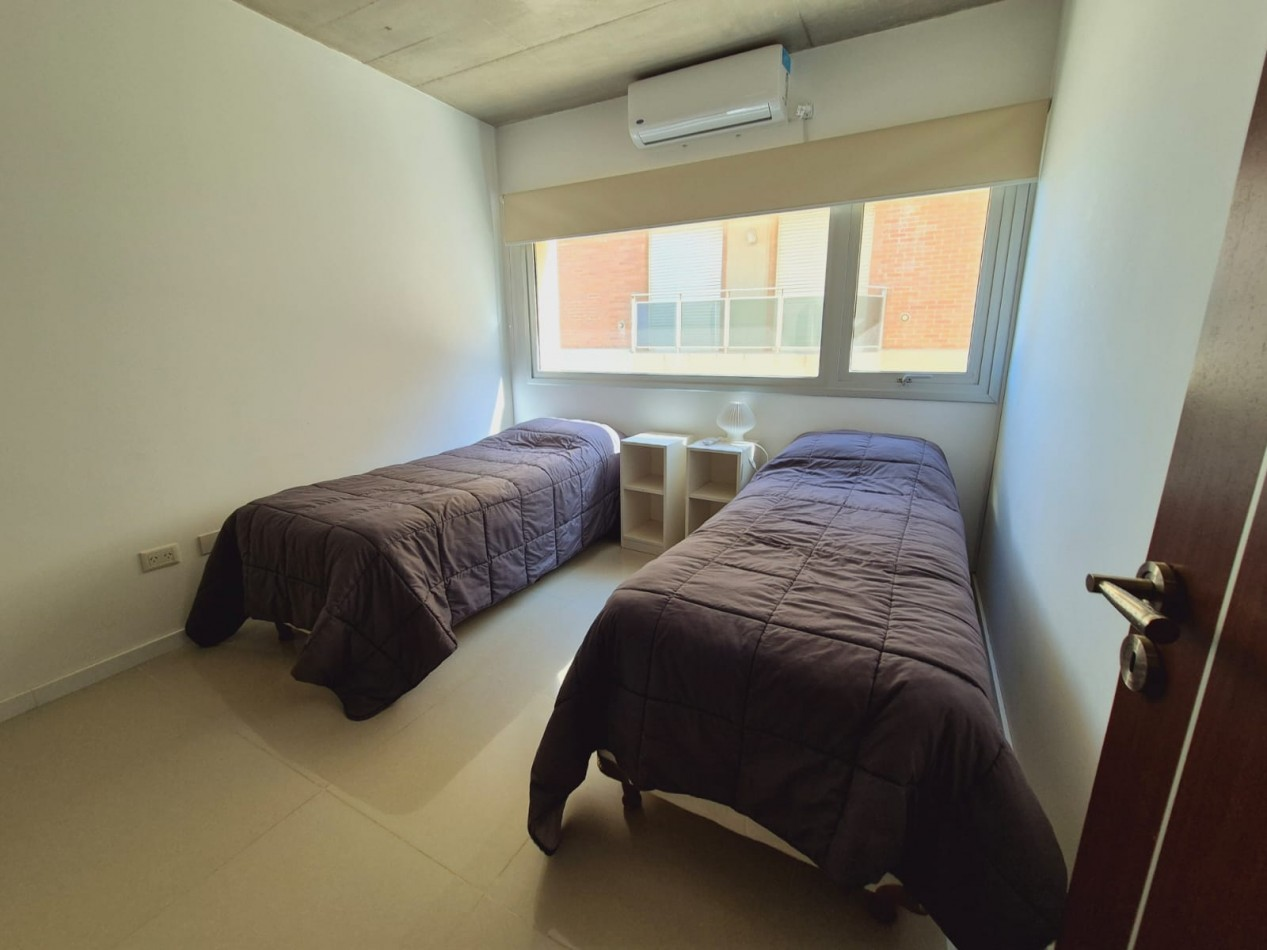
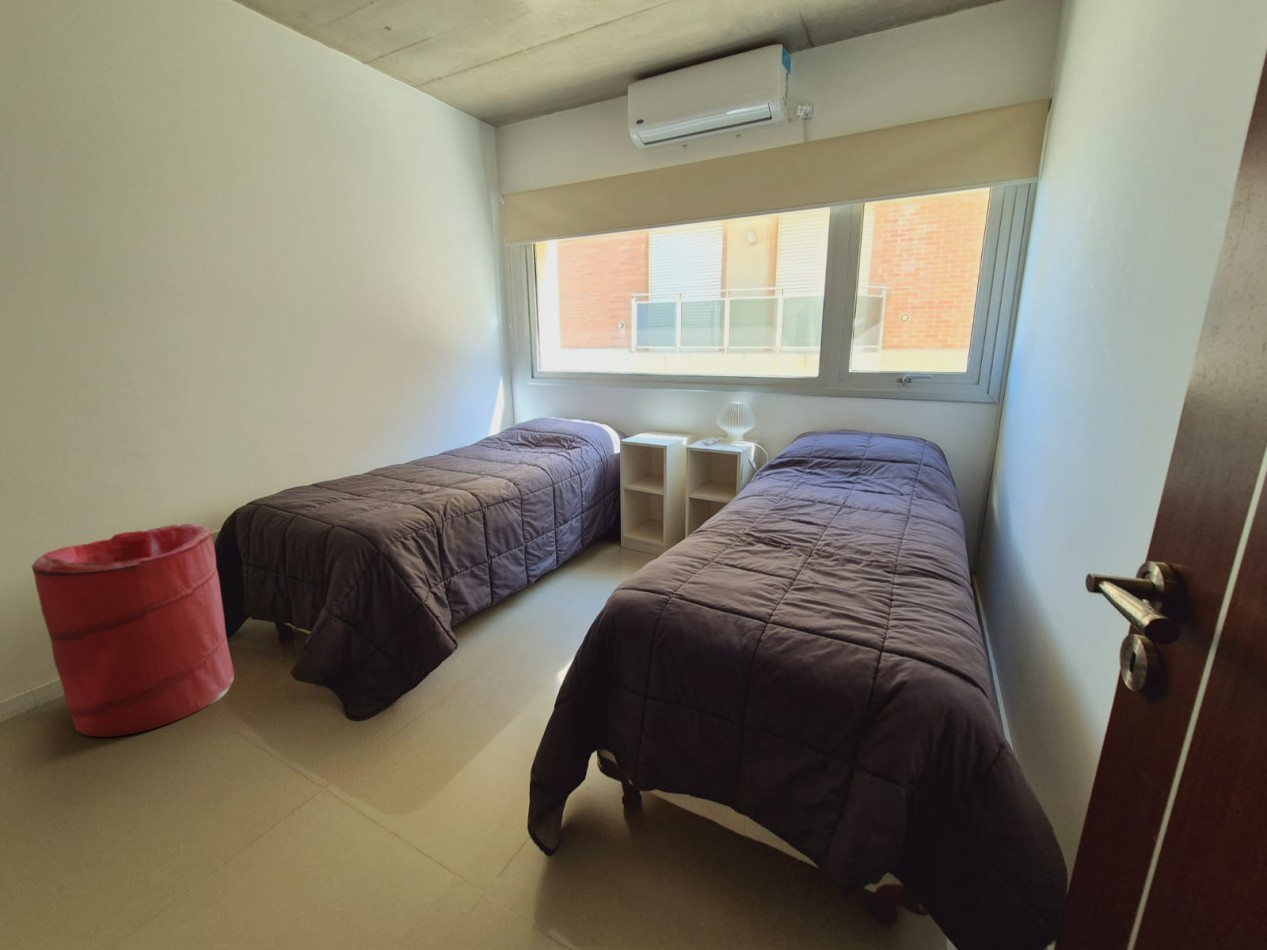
+ laundry hamper [31,523,235,738]
